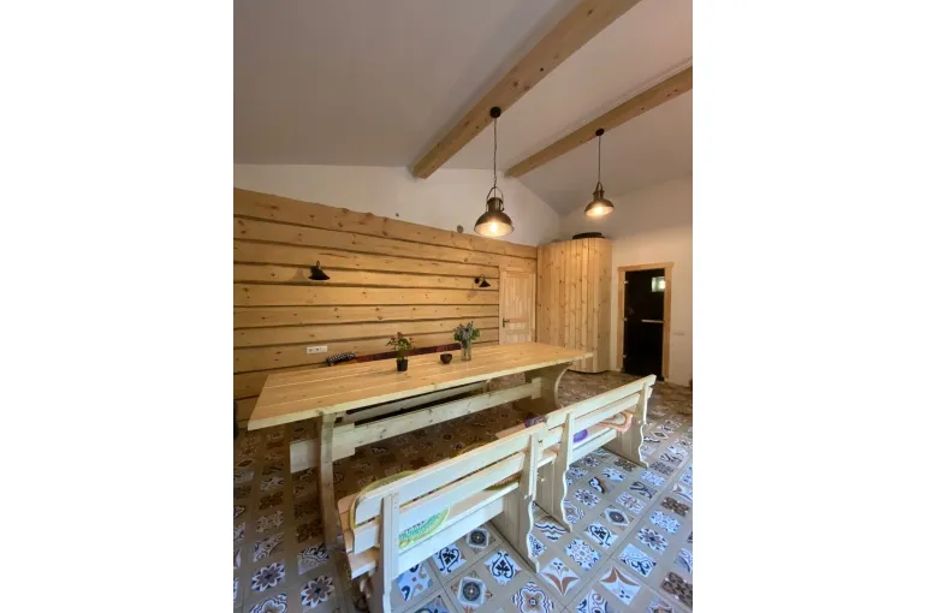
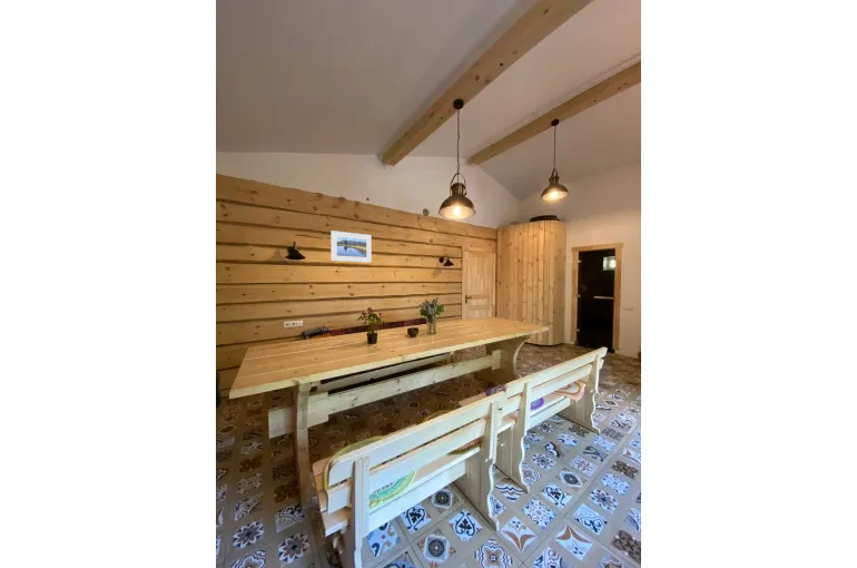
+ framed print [331,229,373,264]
